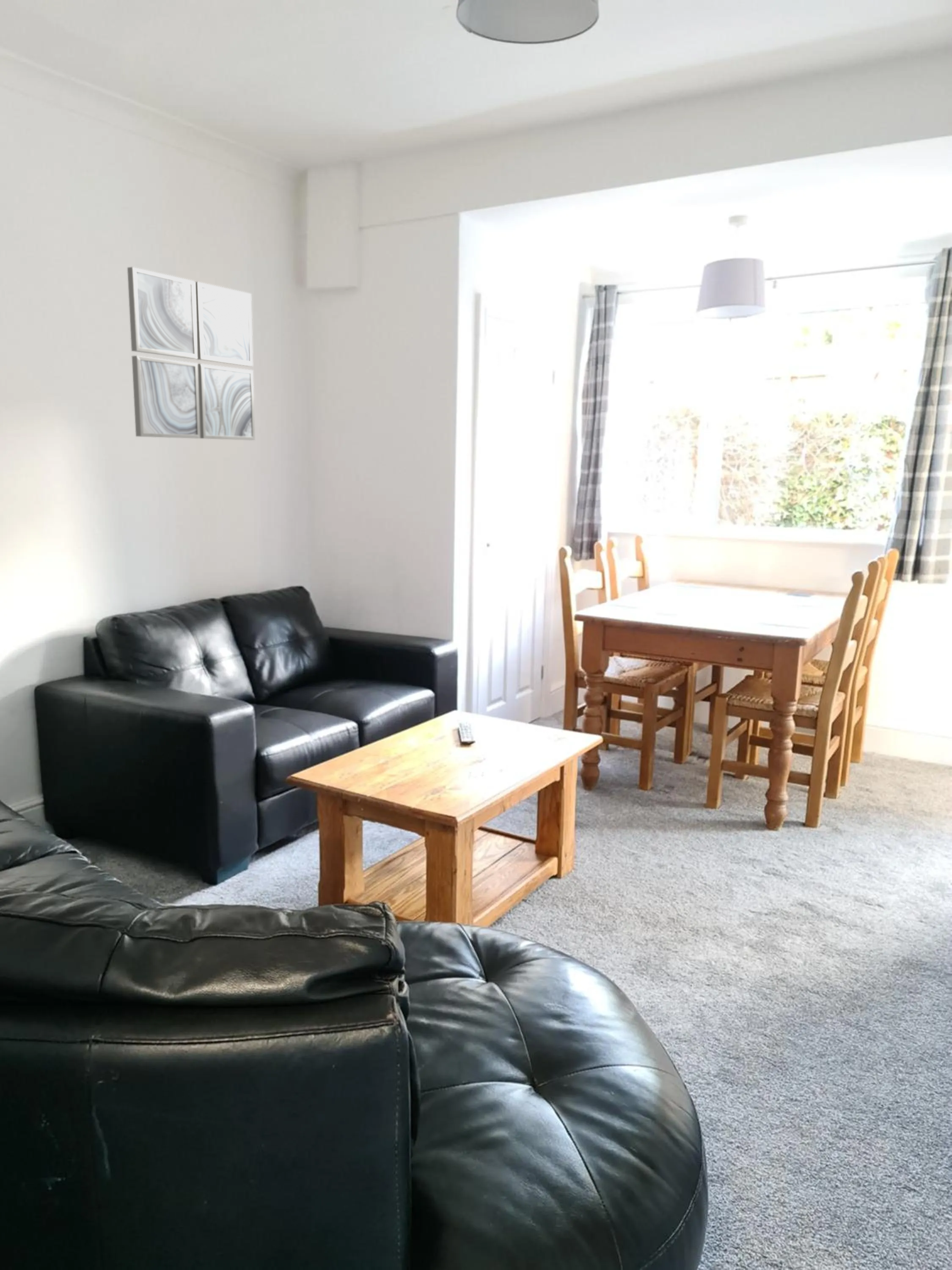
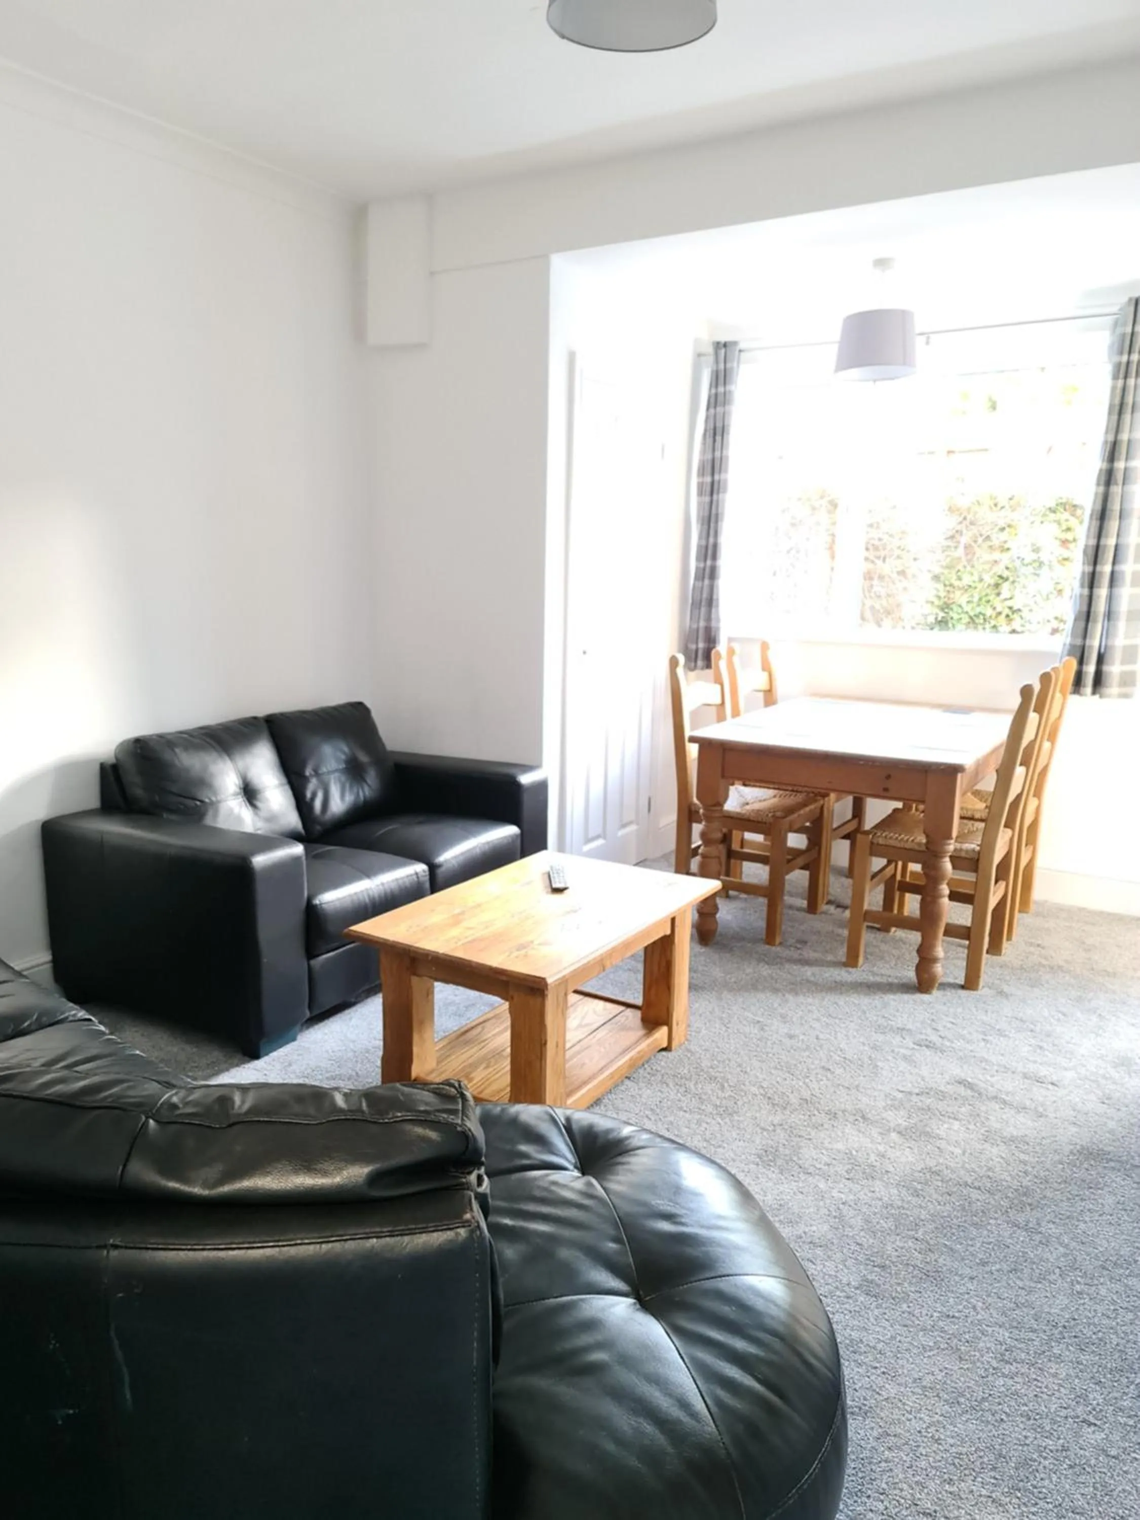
- wall art [127,266,256,441]
